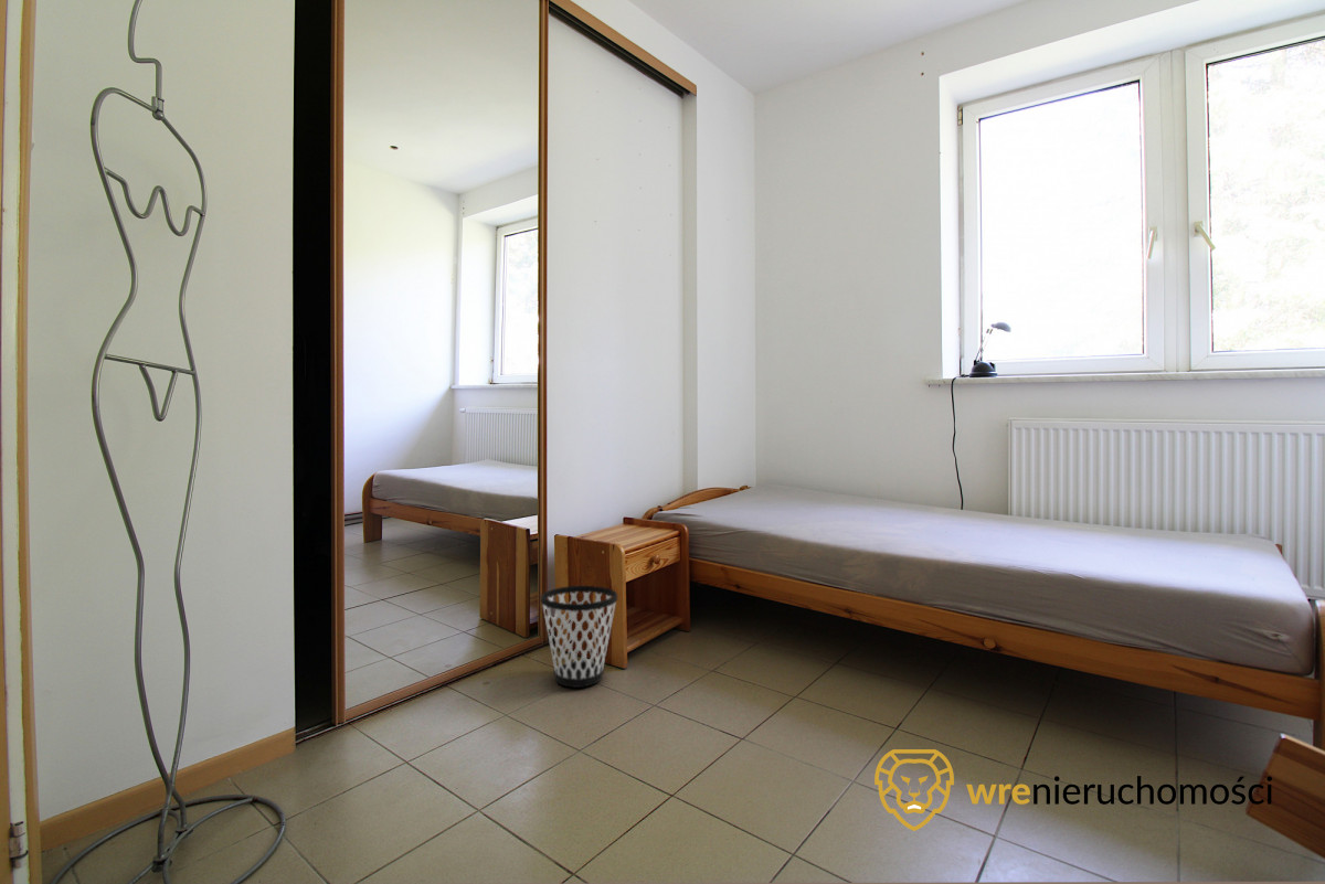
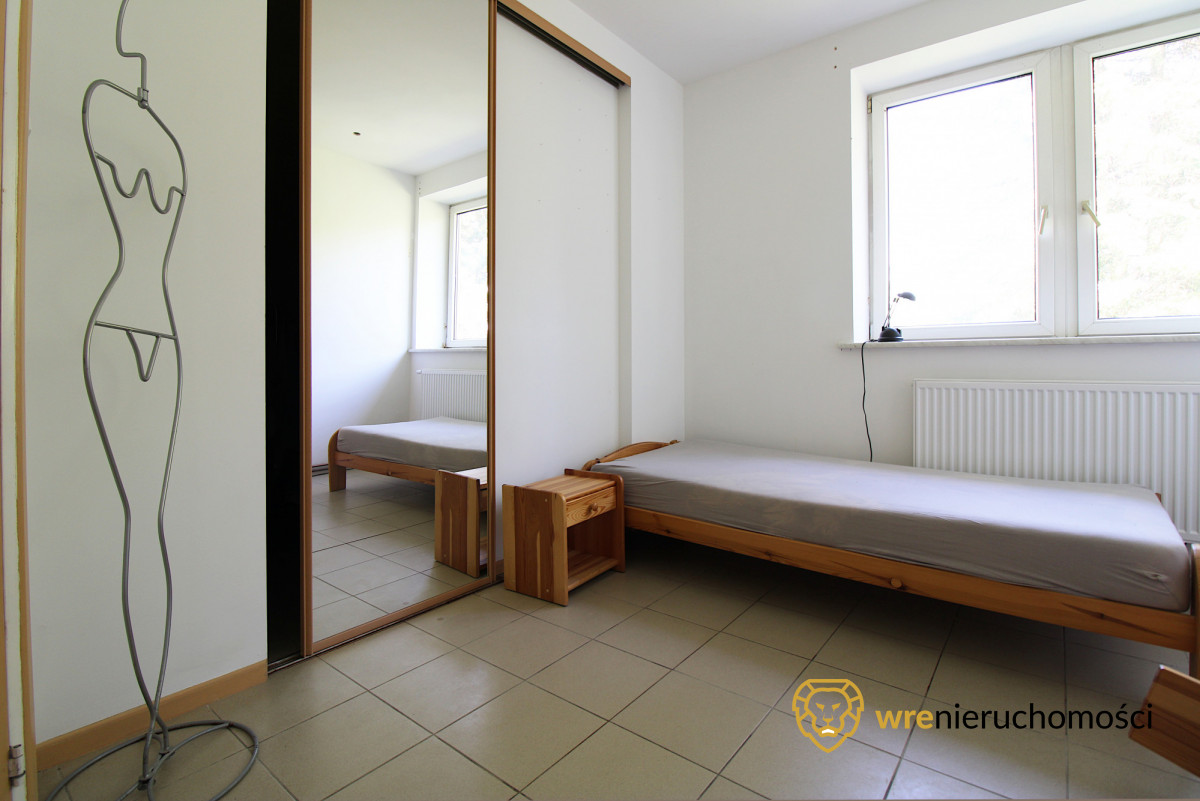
- wastebasket [540,585,618,689]
